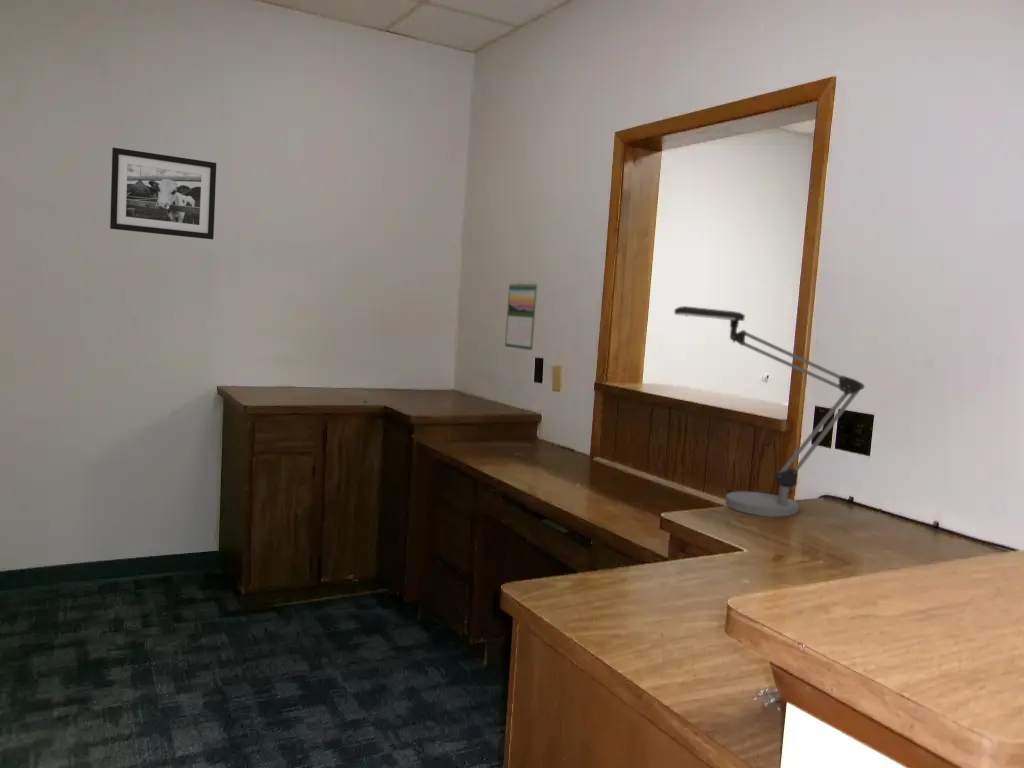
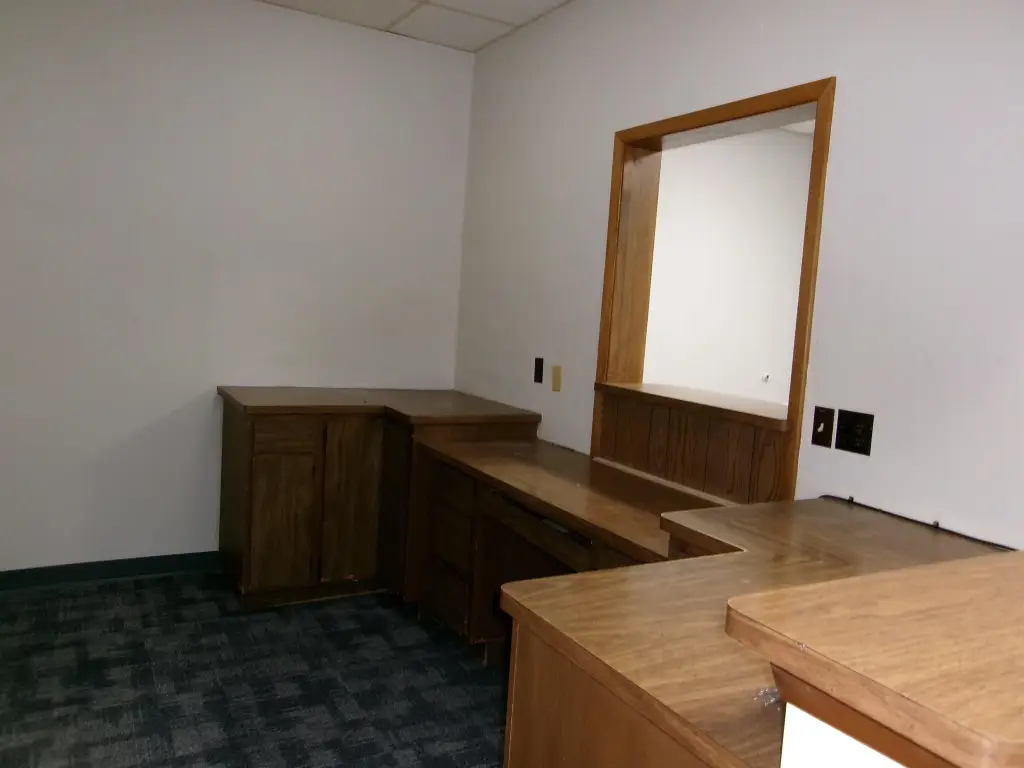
- desk lamp [673,305,866,518]
- calendar [504,280,539,351]
- picture frame [109,147,217,240]
